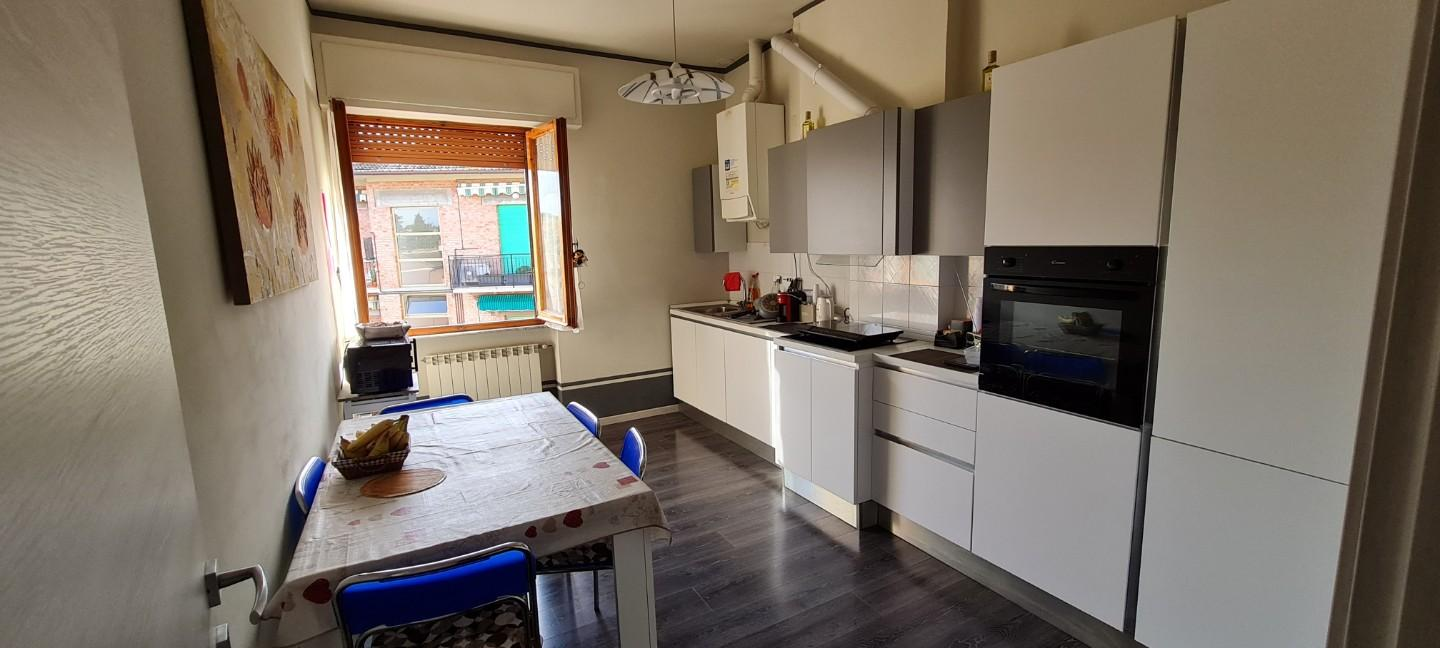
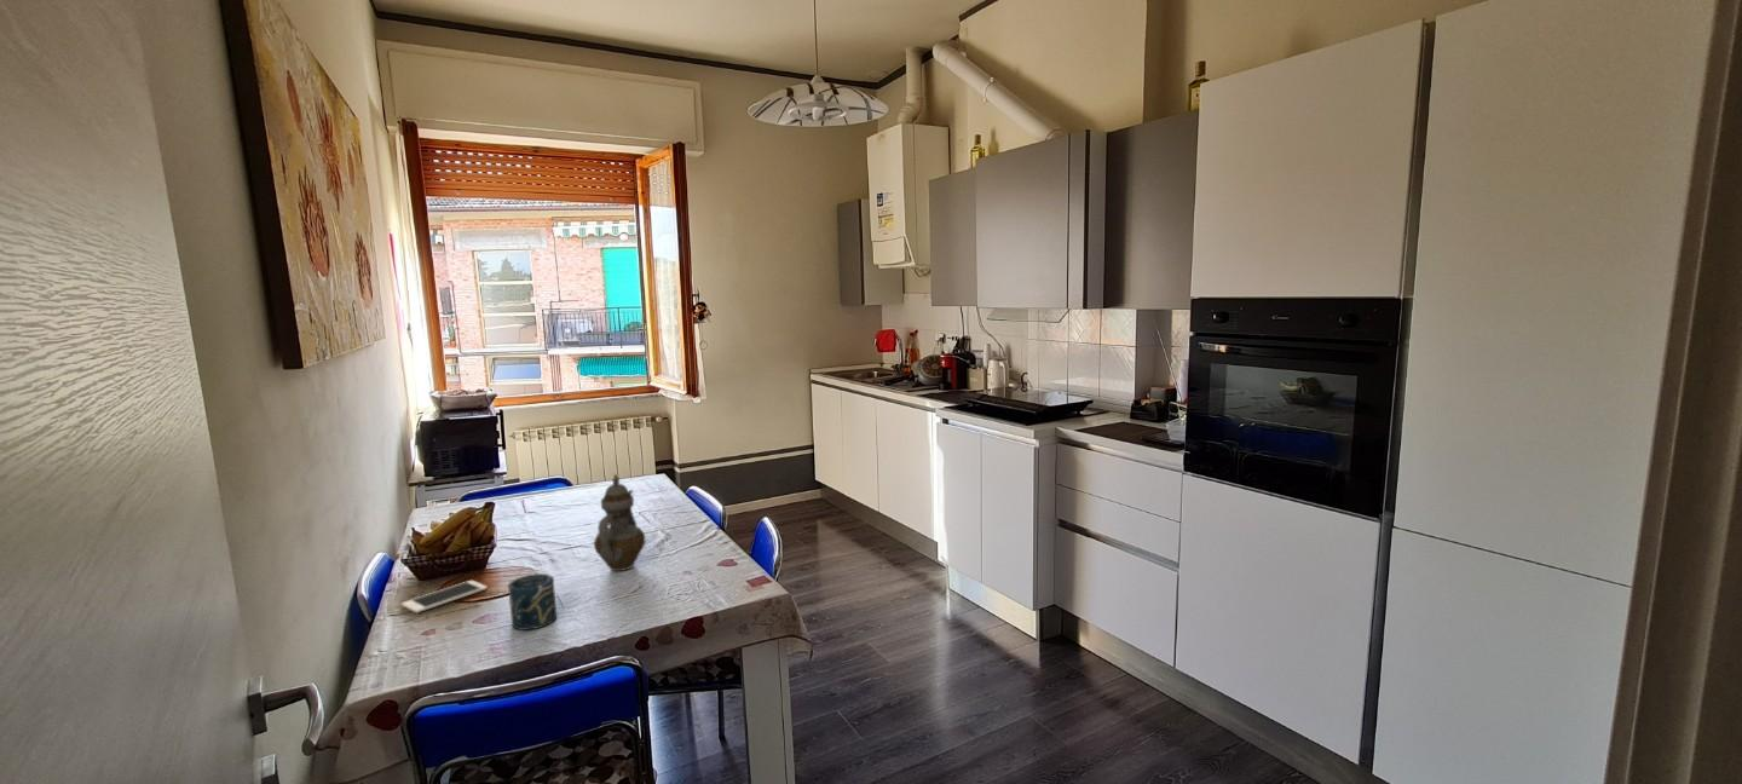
+ teapot [593,472,647,572]
+ cup [507,572,558,632]
+ cell phone [400,580,489,615]
